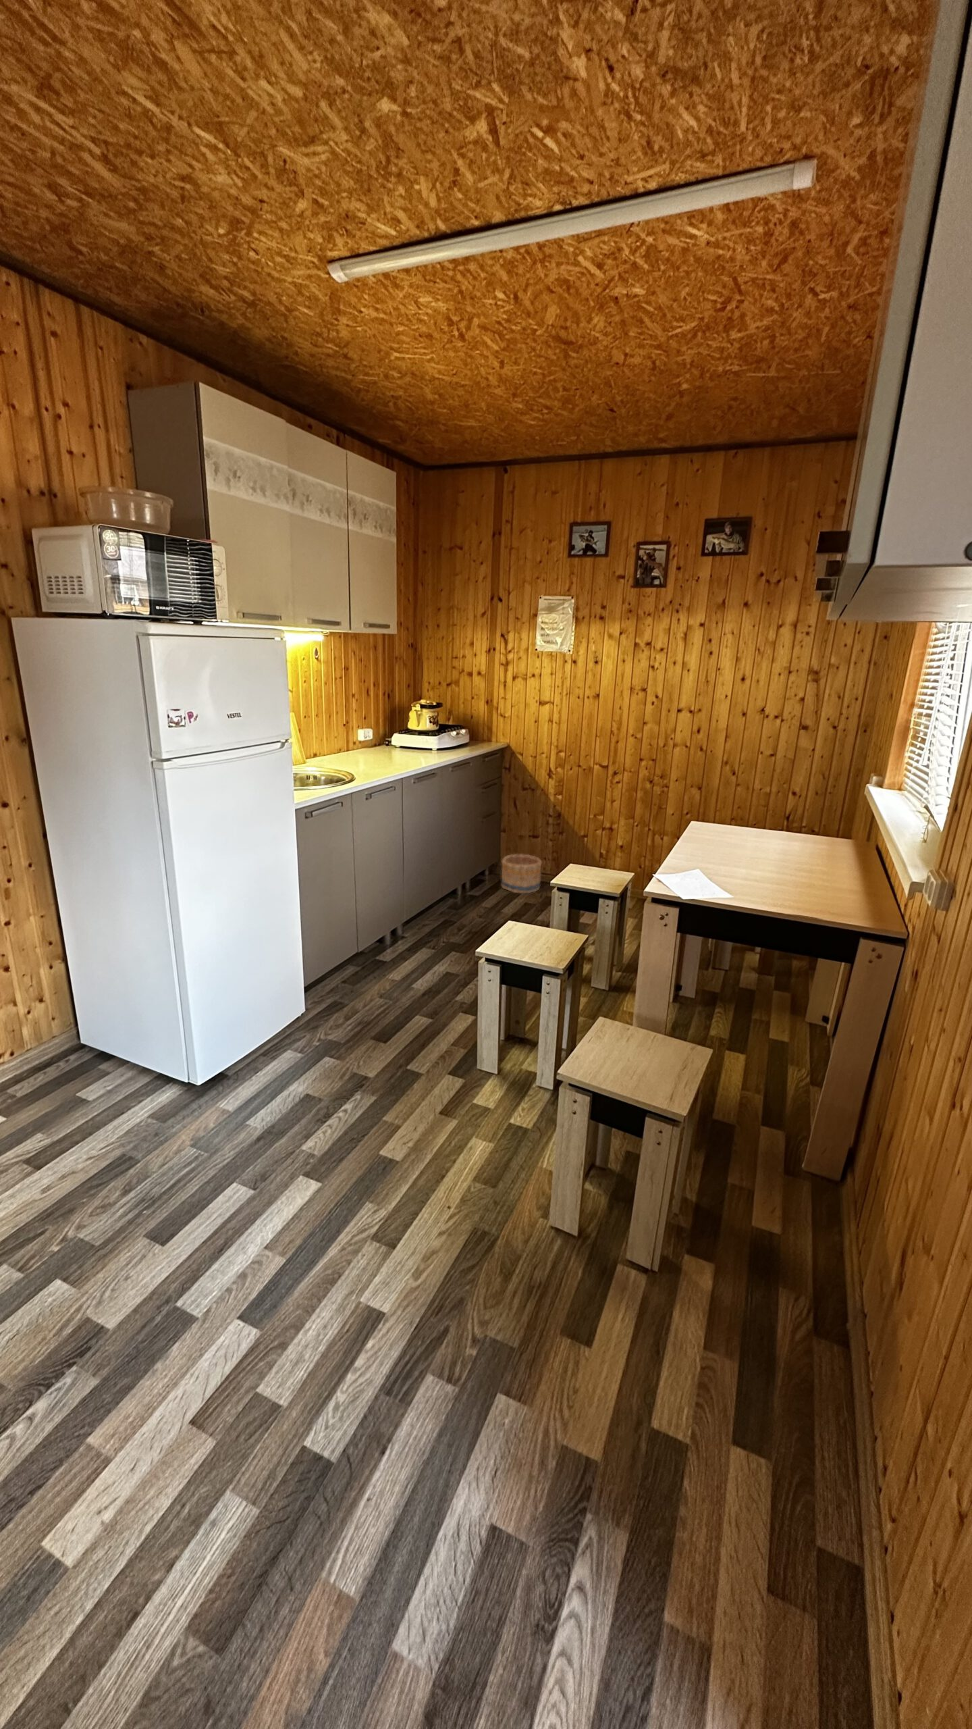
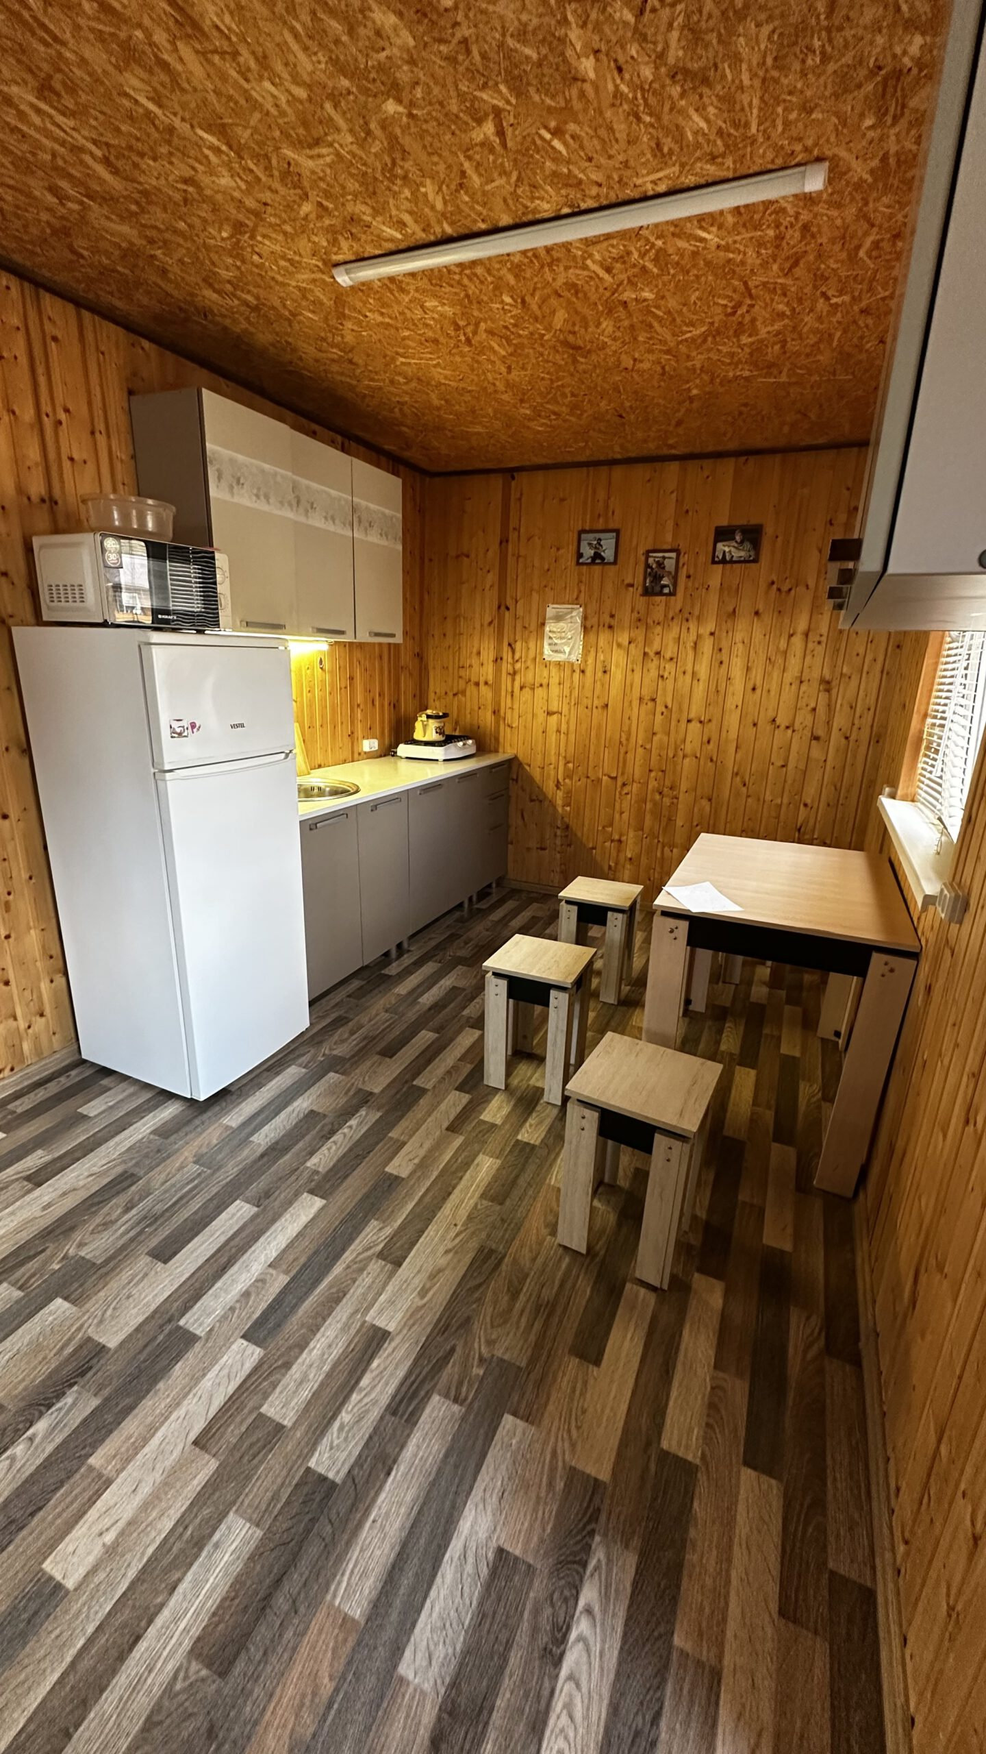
- basket [501,854,542,894]
